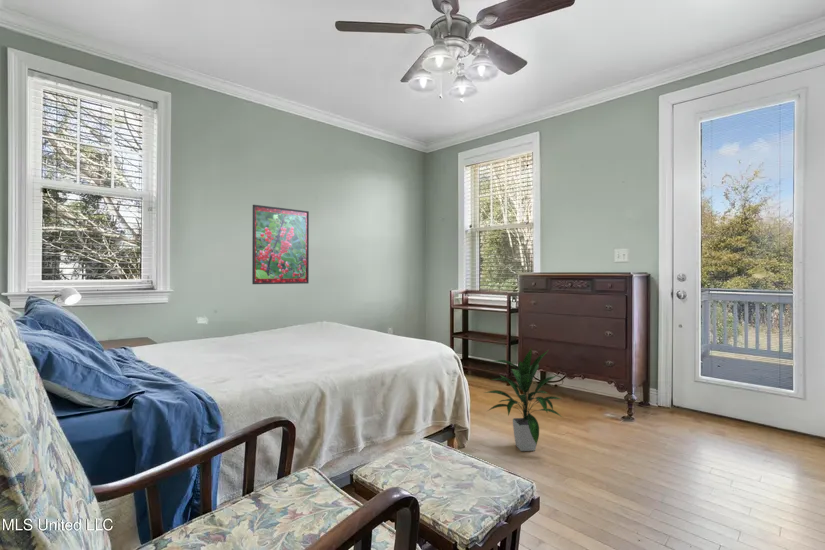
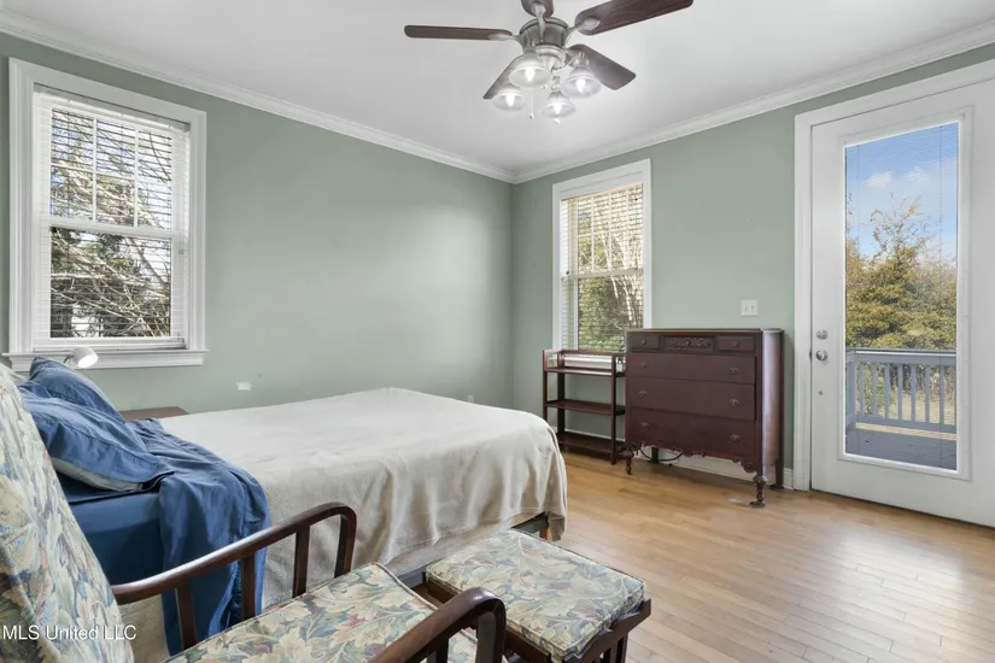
- indoor plant [484,347,563,452]
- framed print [251,204,310,285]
